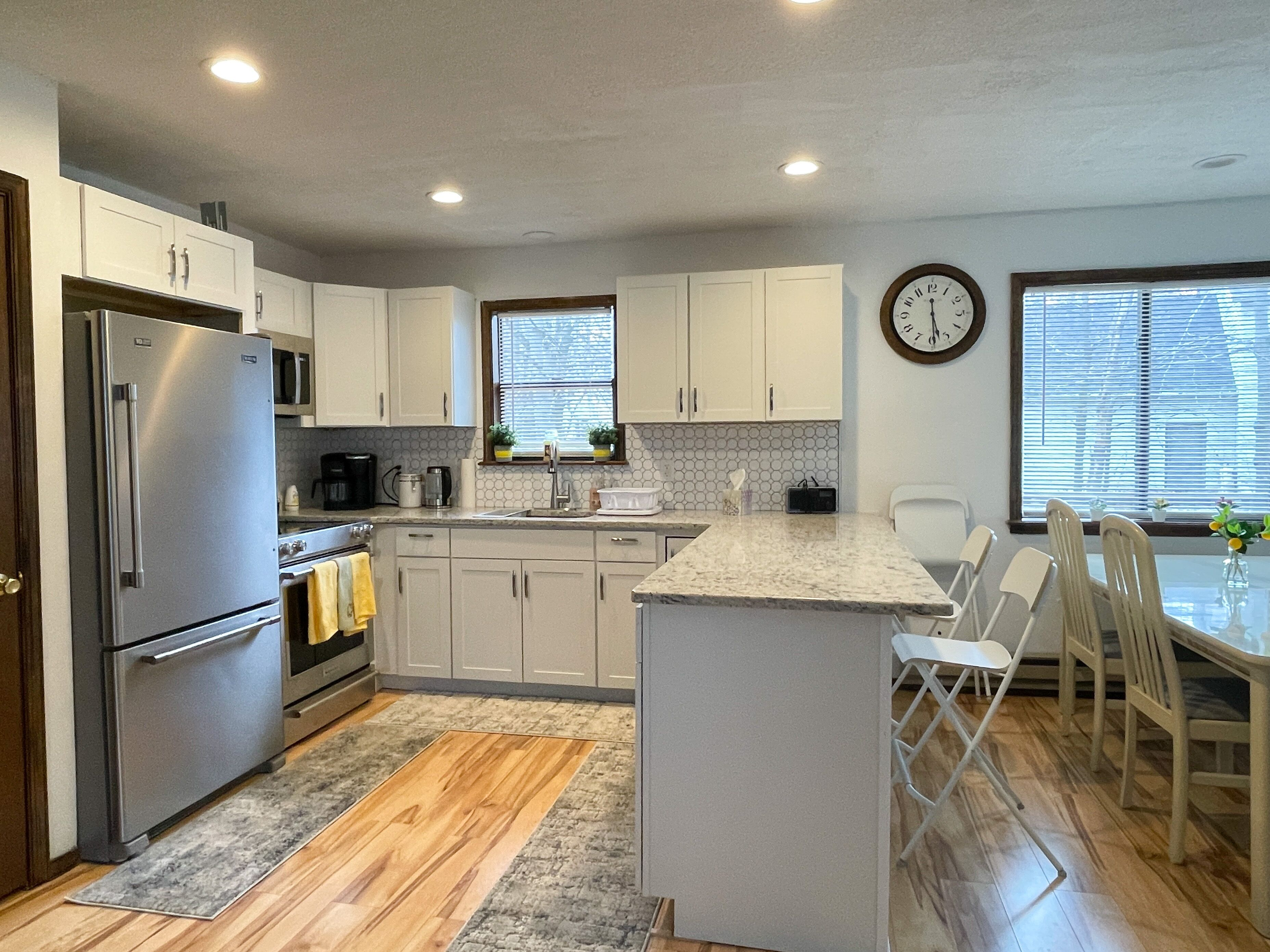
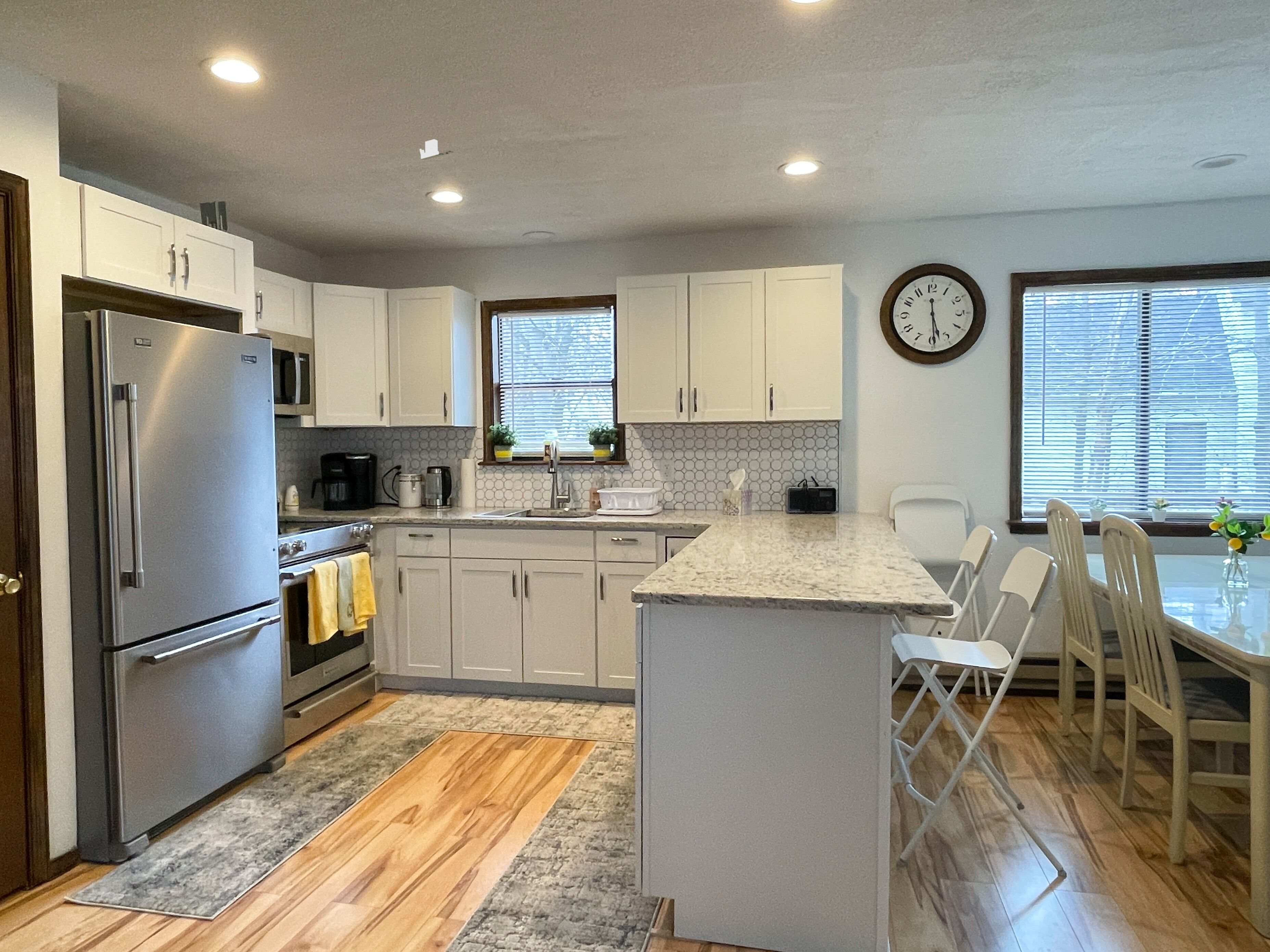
+ tape dispenser [419,139,454,160]
